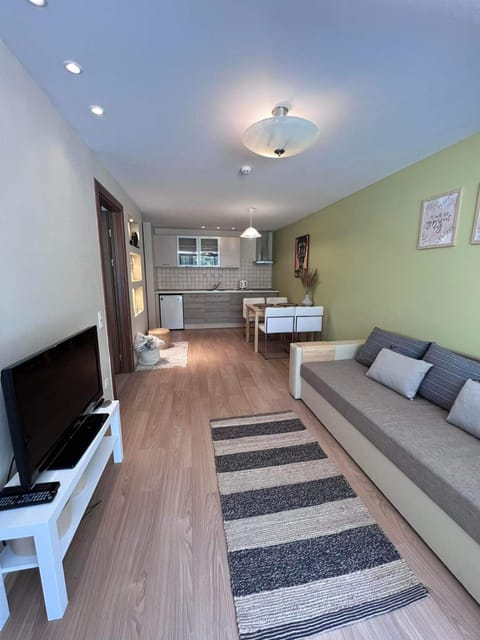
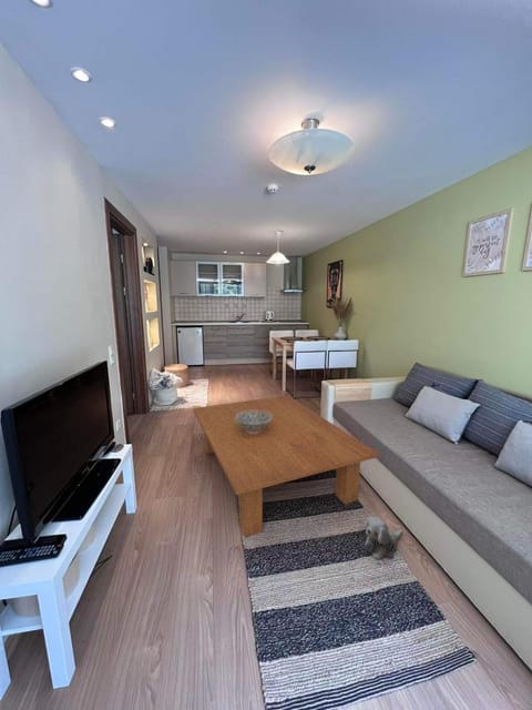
+ coffee table [192,395,380,538]
+ plush toy [364,515,405,561]
+ decorative bowl [235,410,272,434]
